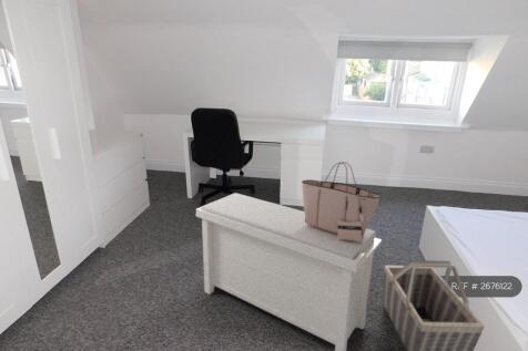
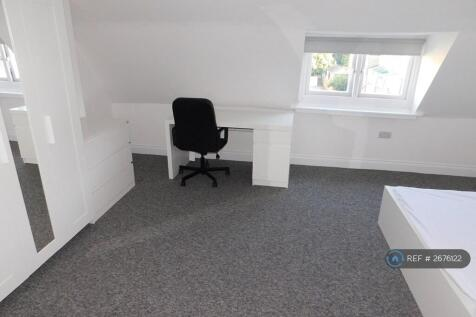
- tote bag [301,161,382,241]
- bench [195,192,383,351]
- basket [383,259,486,351]
